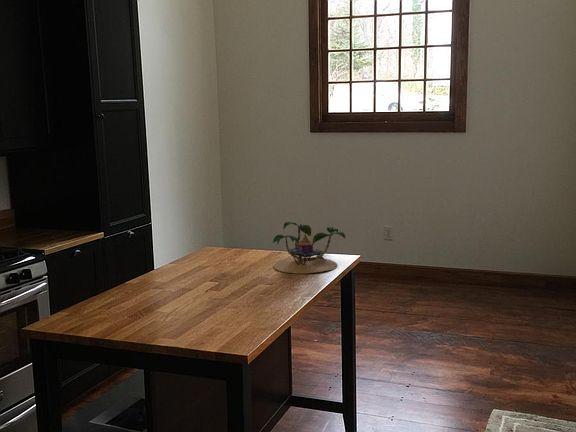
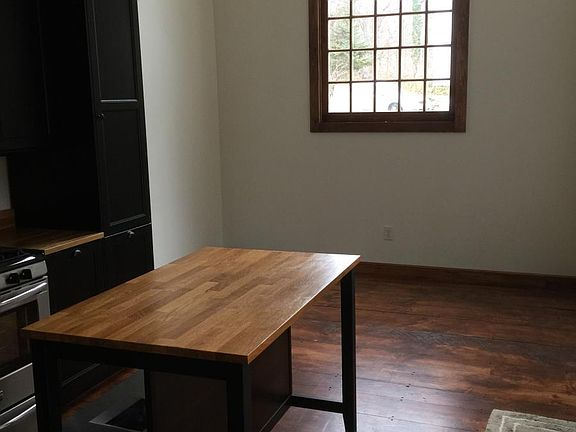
- plant [272,221,347,275]
